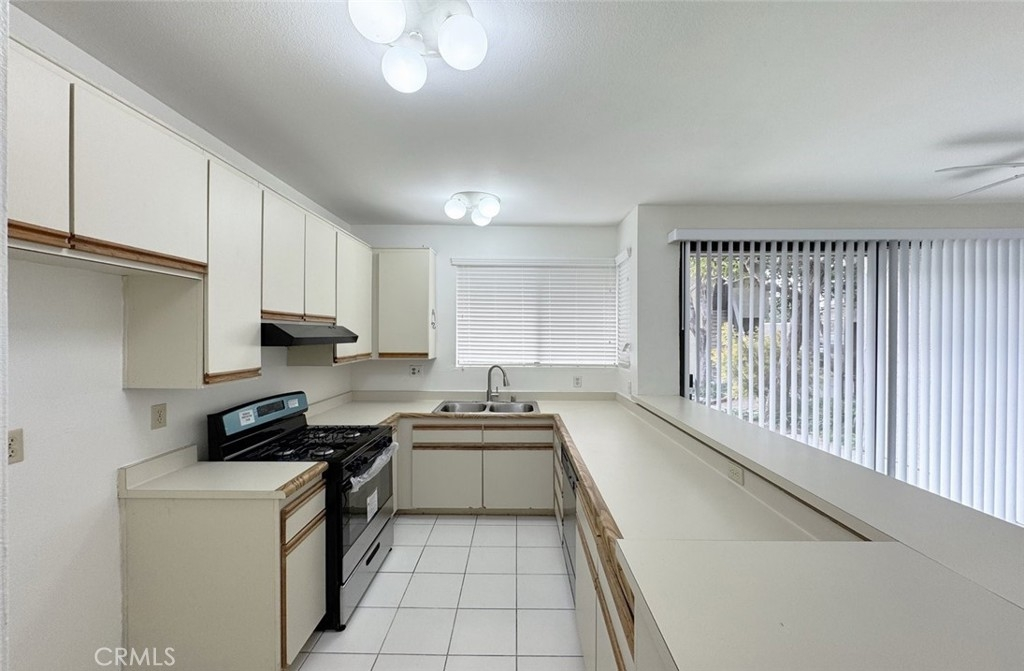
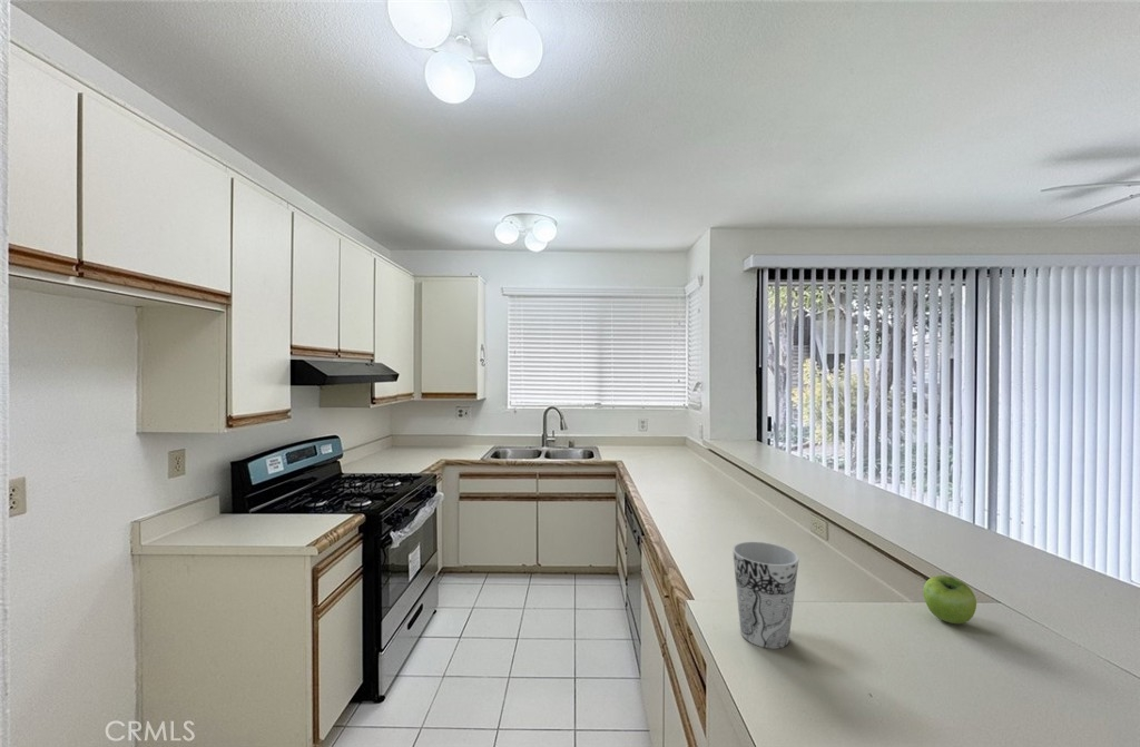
+ fruit [922,574,977,625]
+ cup [731,540,799,650]
